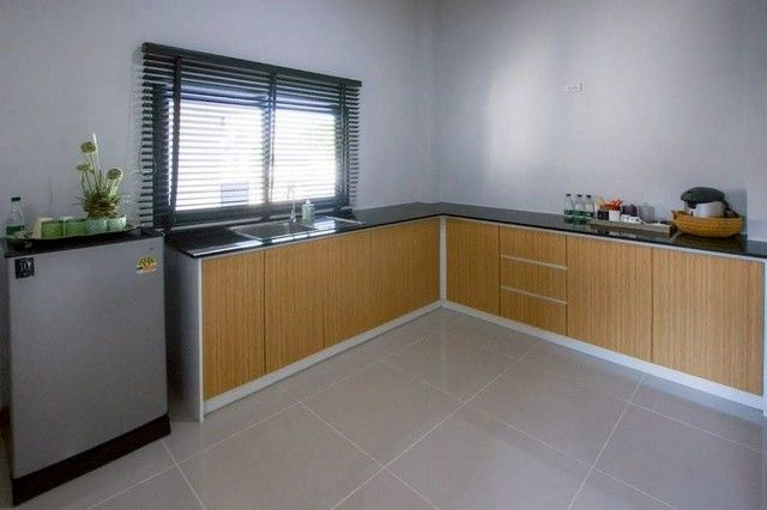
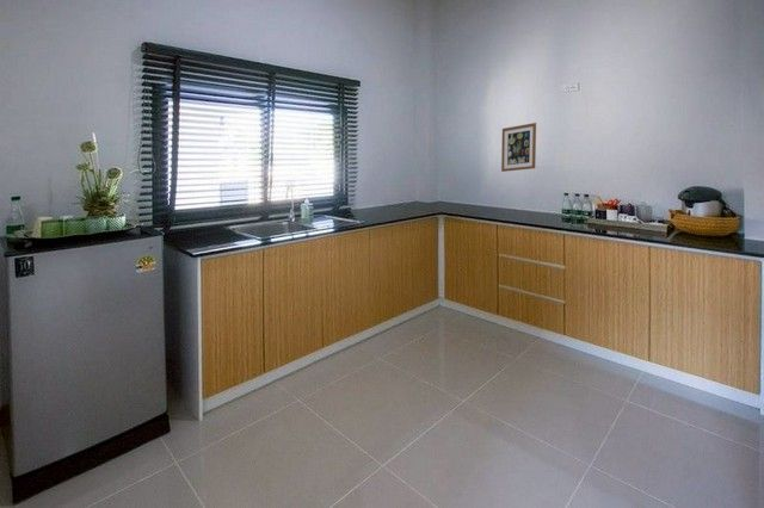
+ wall art [500,122,537,173]
